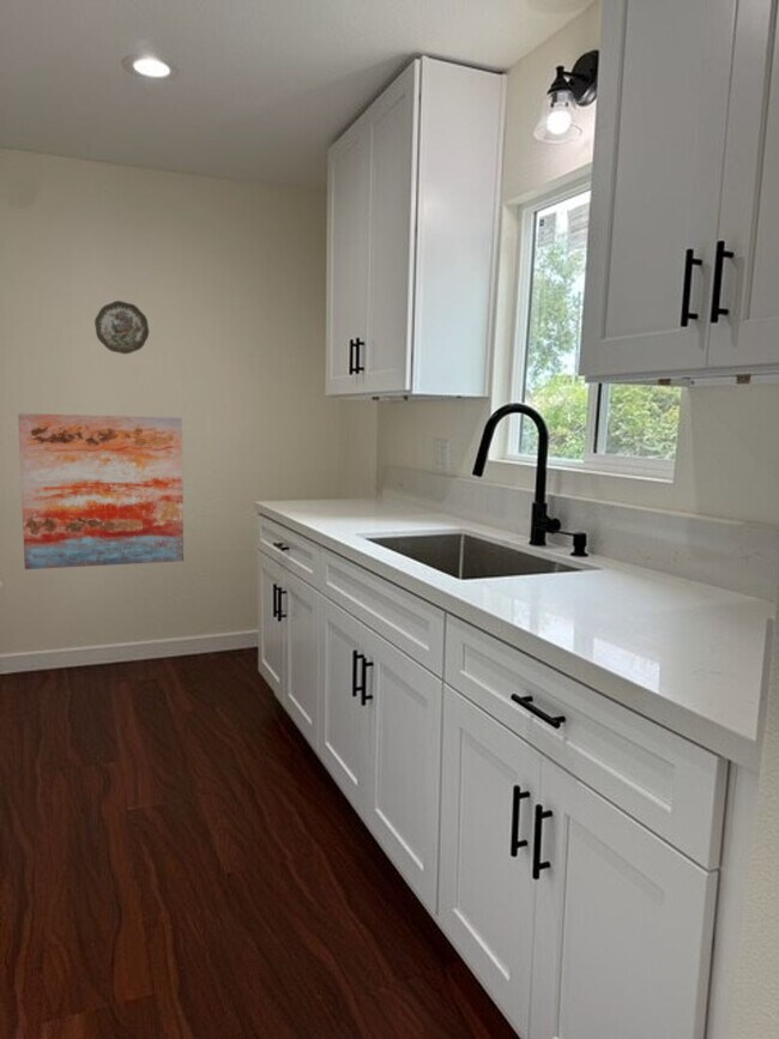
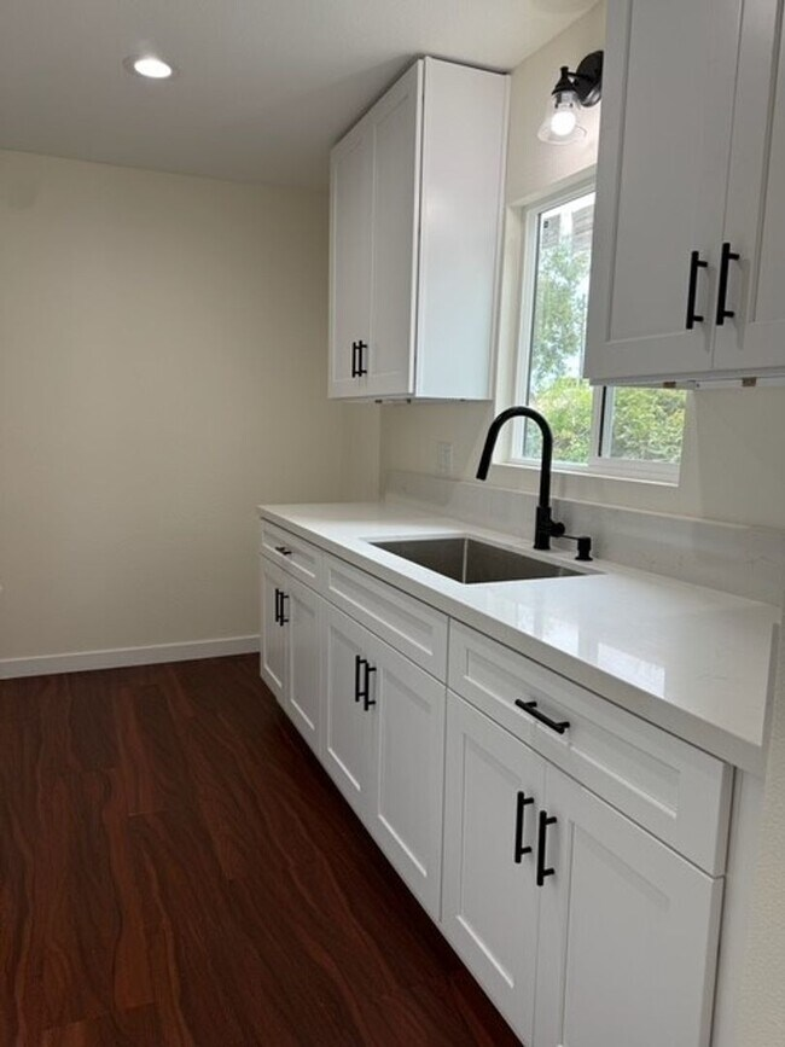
- decorative plate [93,300,150,355]
- wall art [17,412,185,570]
